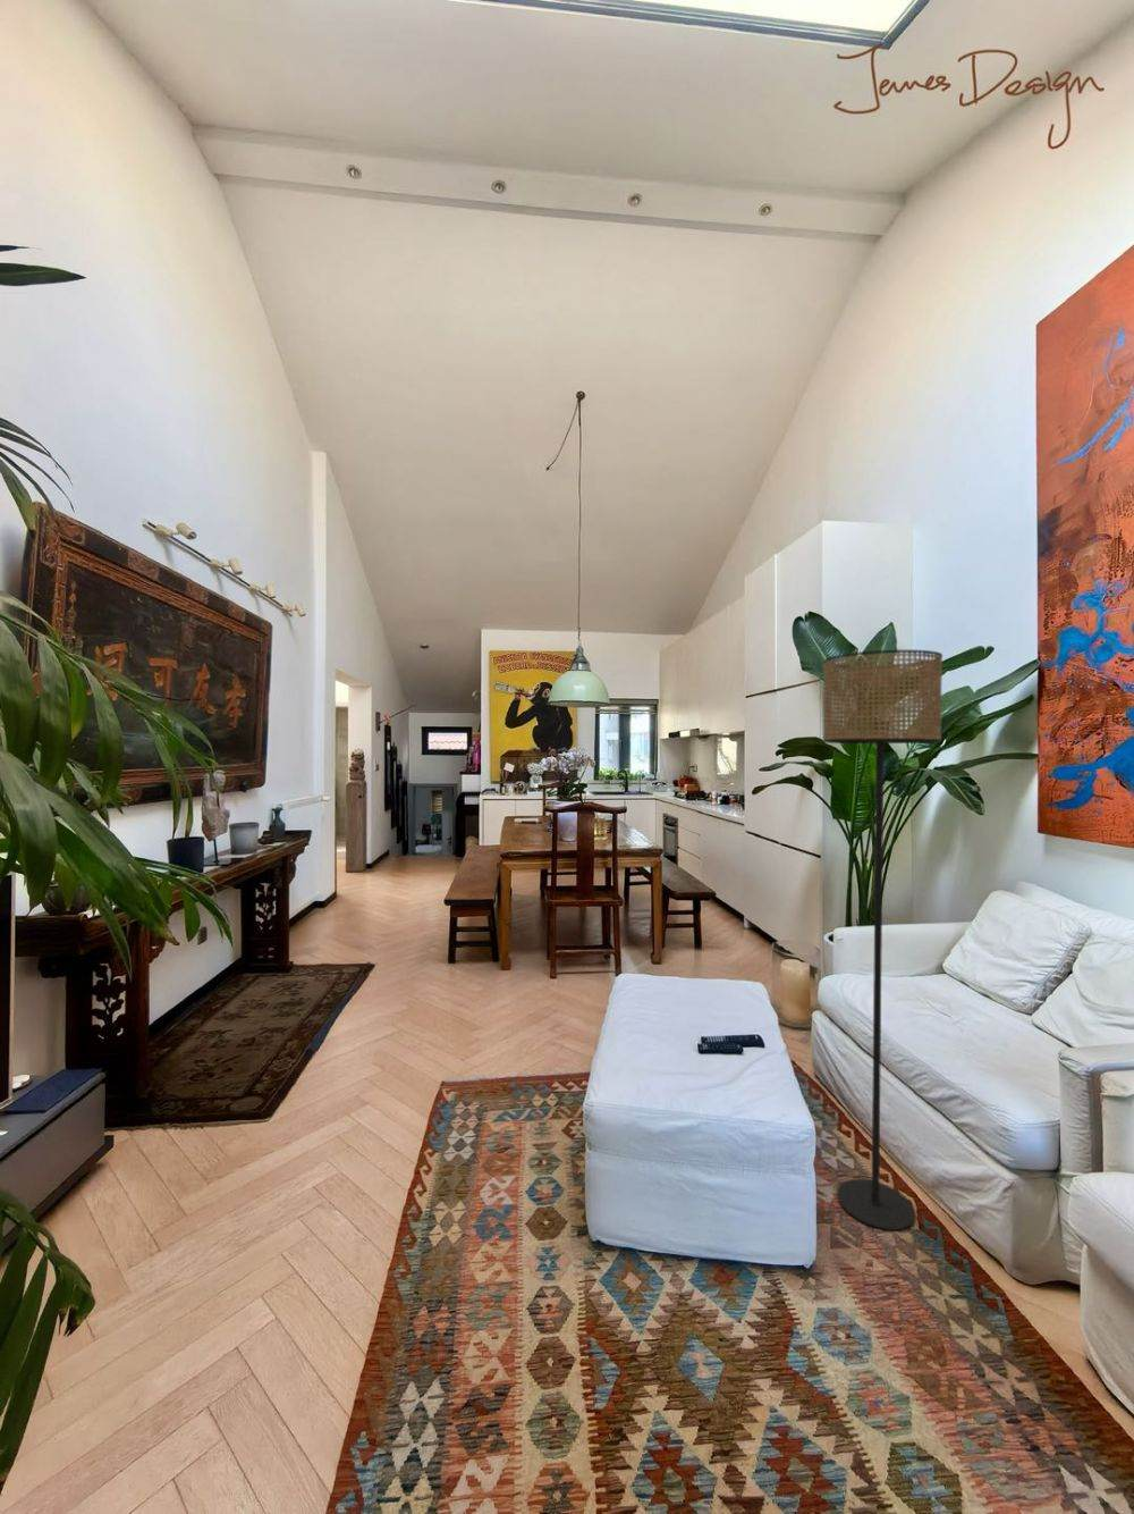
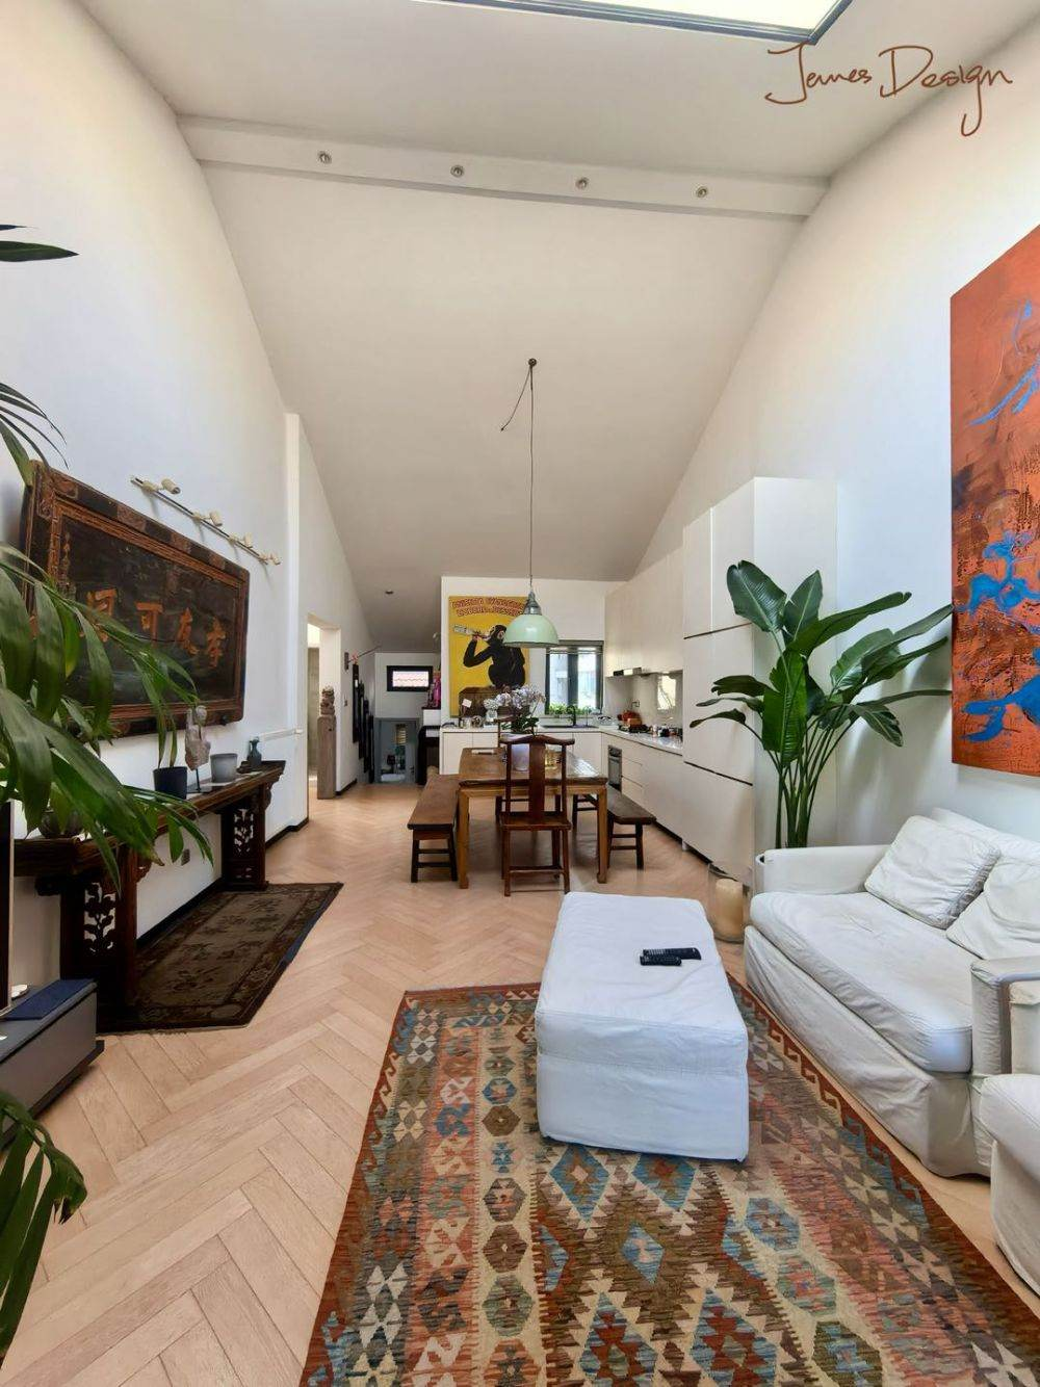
- floor lamp [821,650,943,1231]
